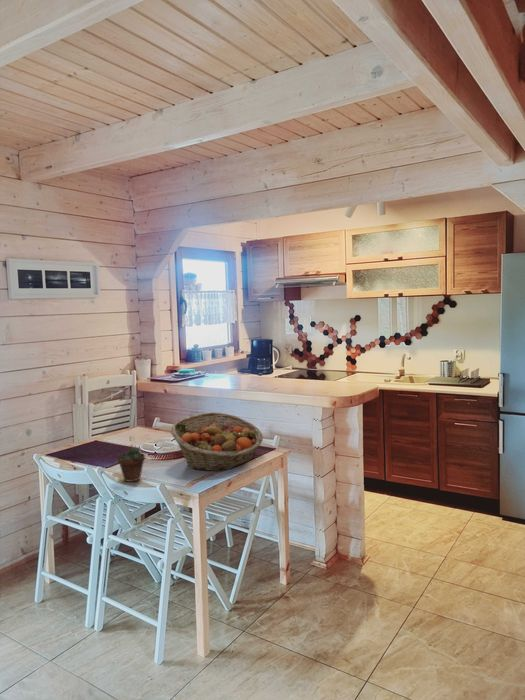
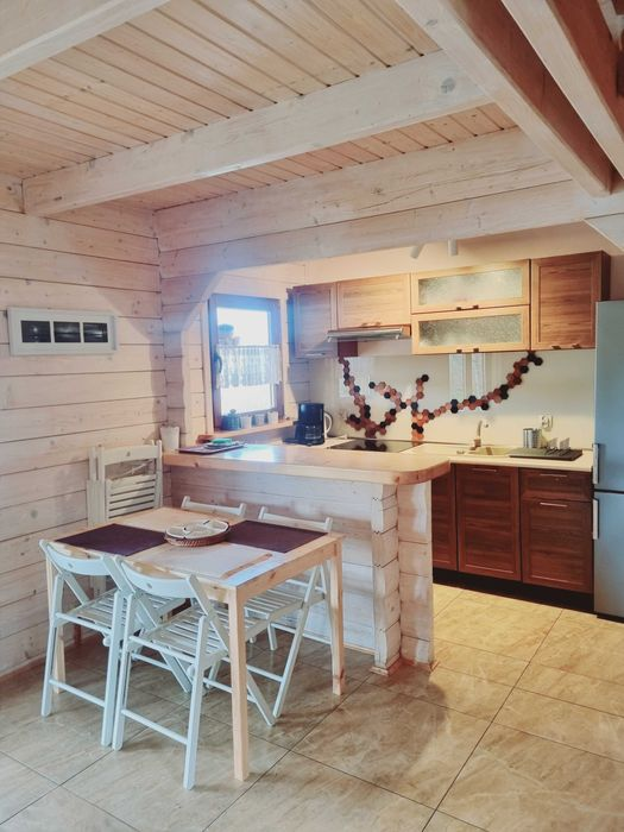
- succulent plant [116,435,146,483]
- fruit basket [170,411,264,472]
